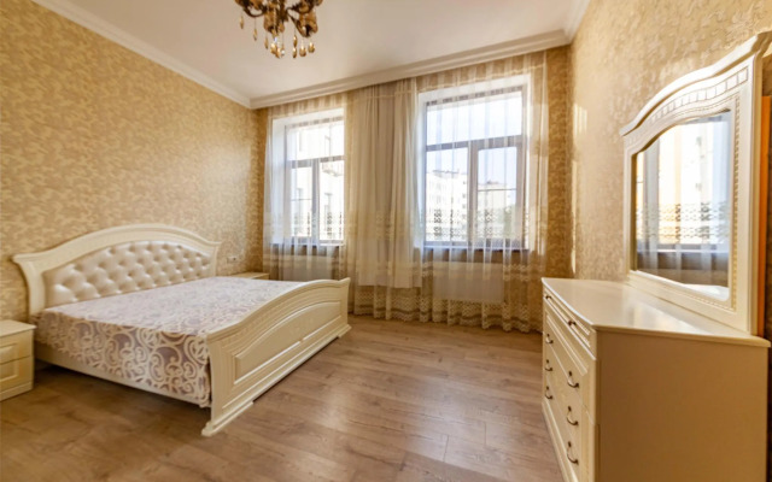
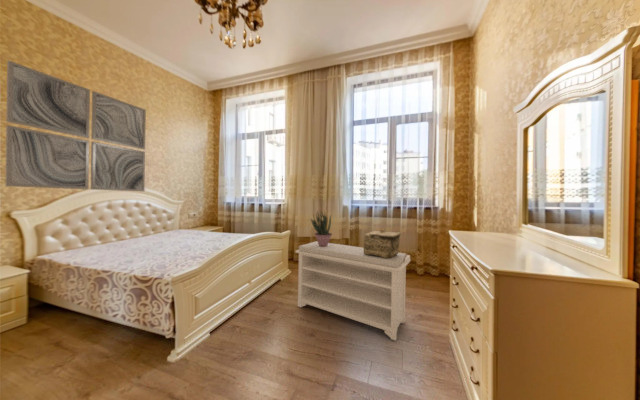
+ wall art [4,60,147,192]
+ bench [294,240,411,342]
+ potted plant [309,209,333,247]
+ decorative box [363,228,402,258]
